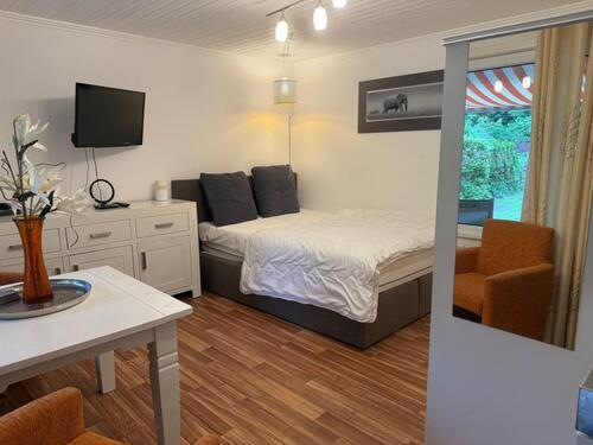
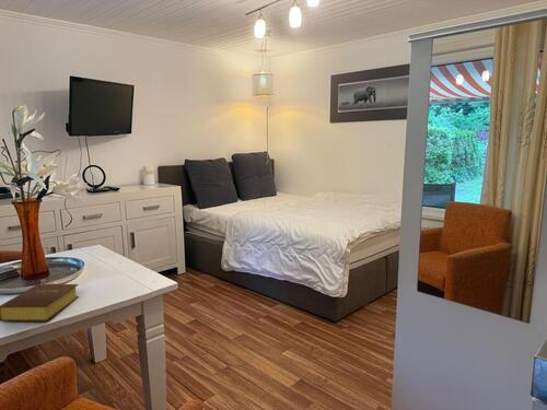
+ bible [0,283,80,323]
